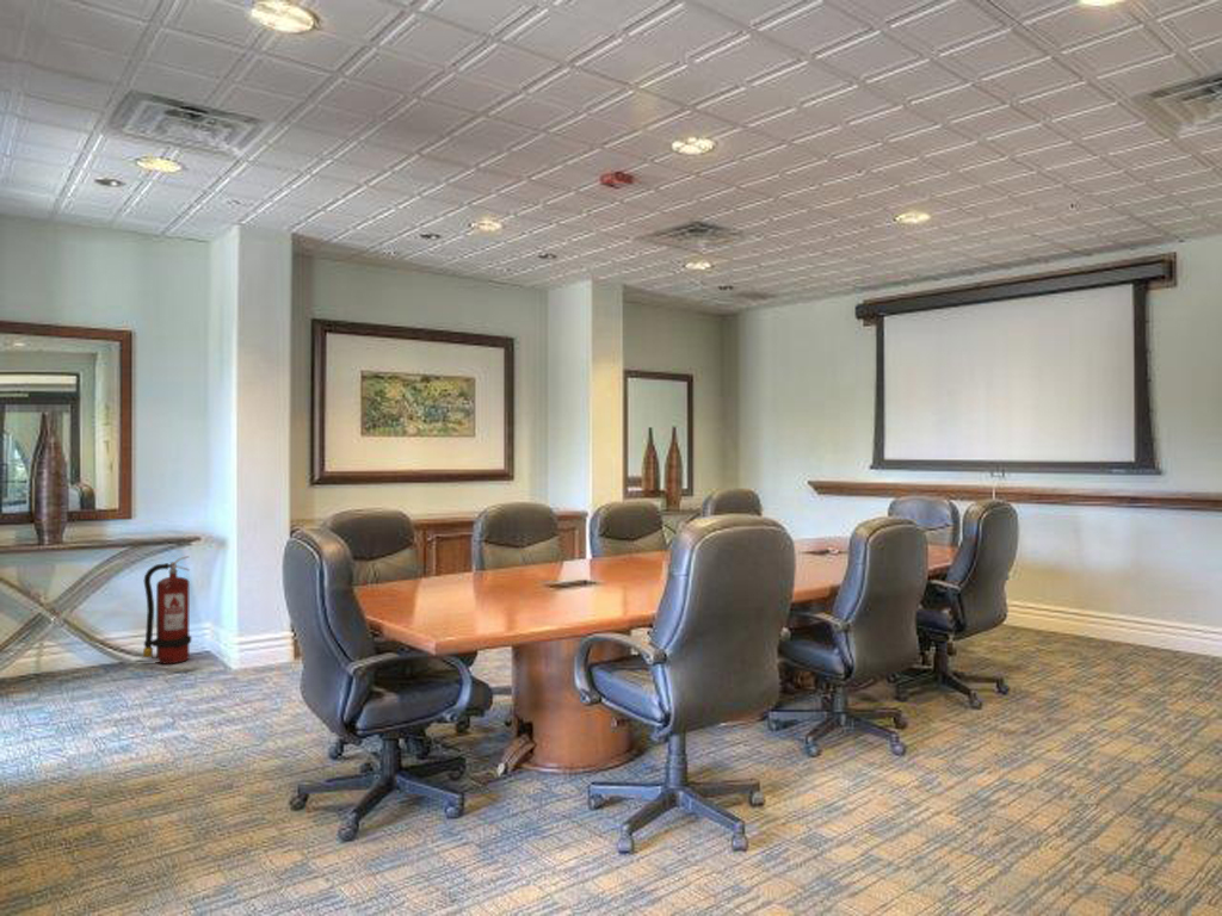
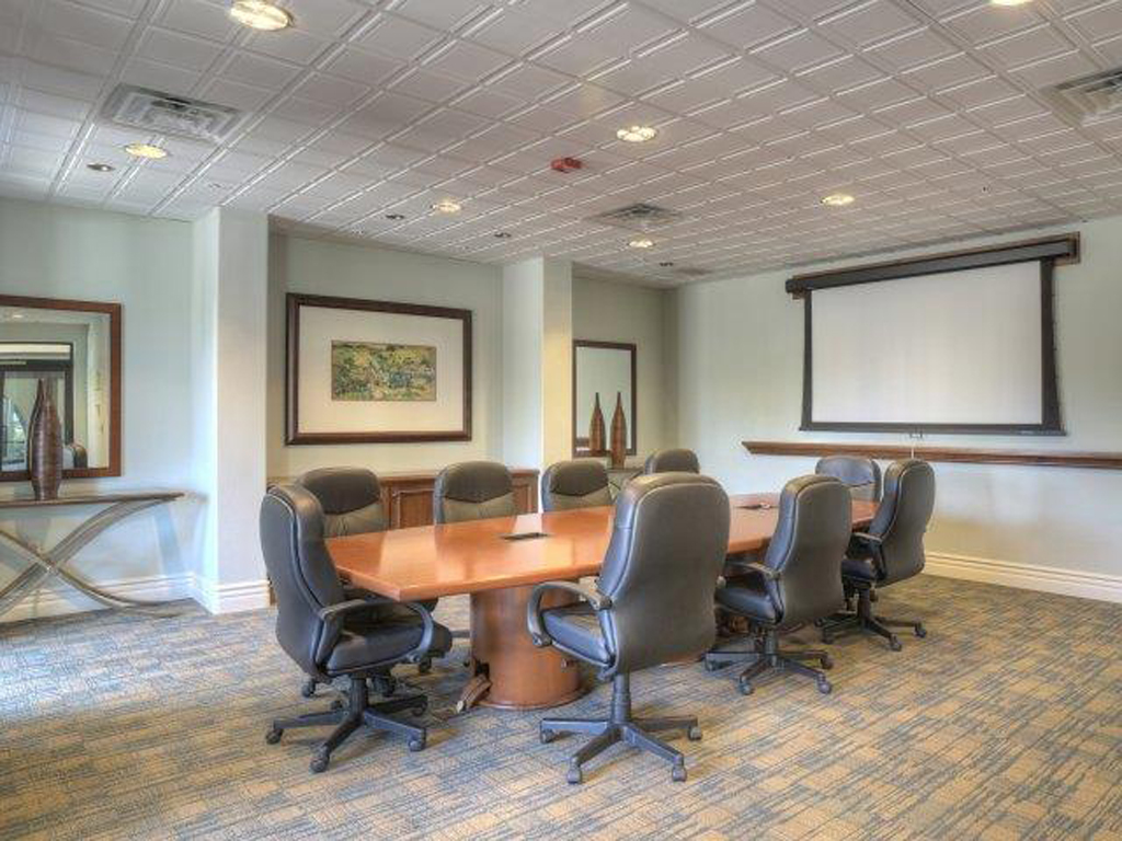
- fire extinguisher [142,555,192,666]
